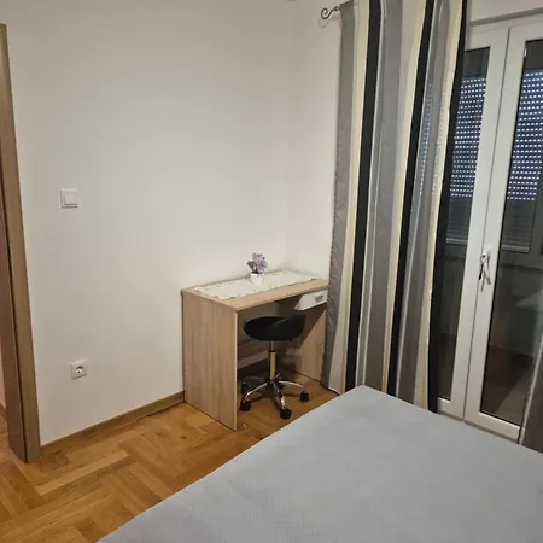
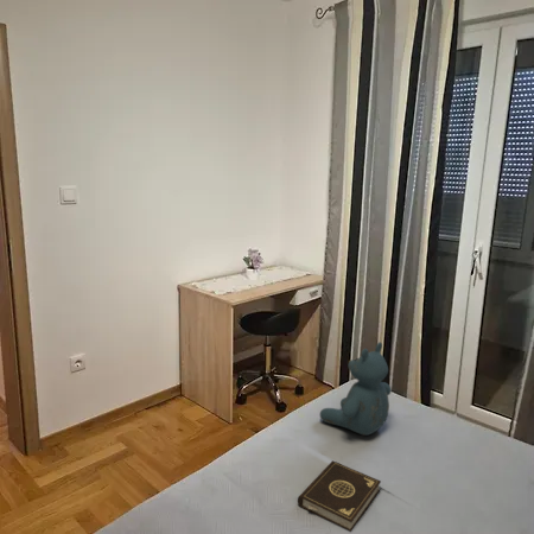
+ book [297,459,382,533]
+ teddy bear [319,341,392,437]
